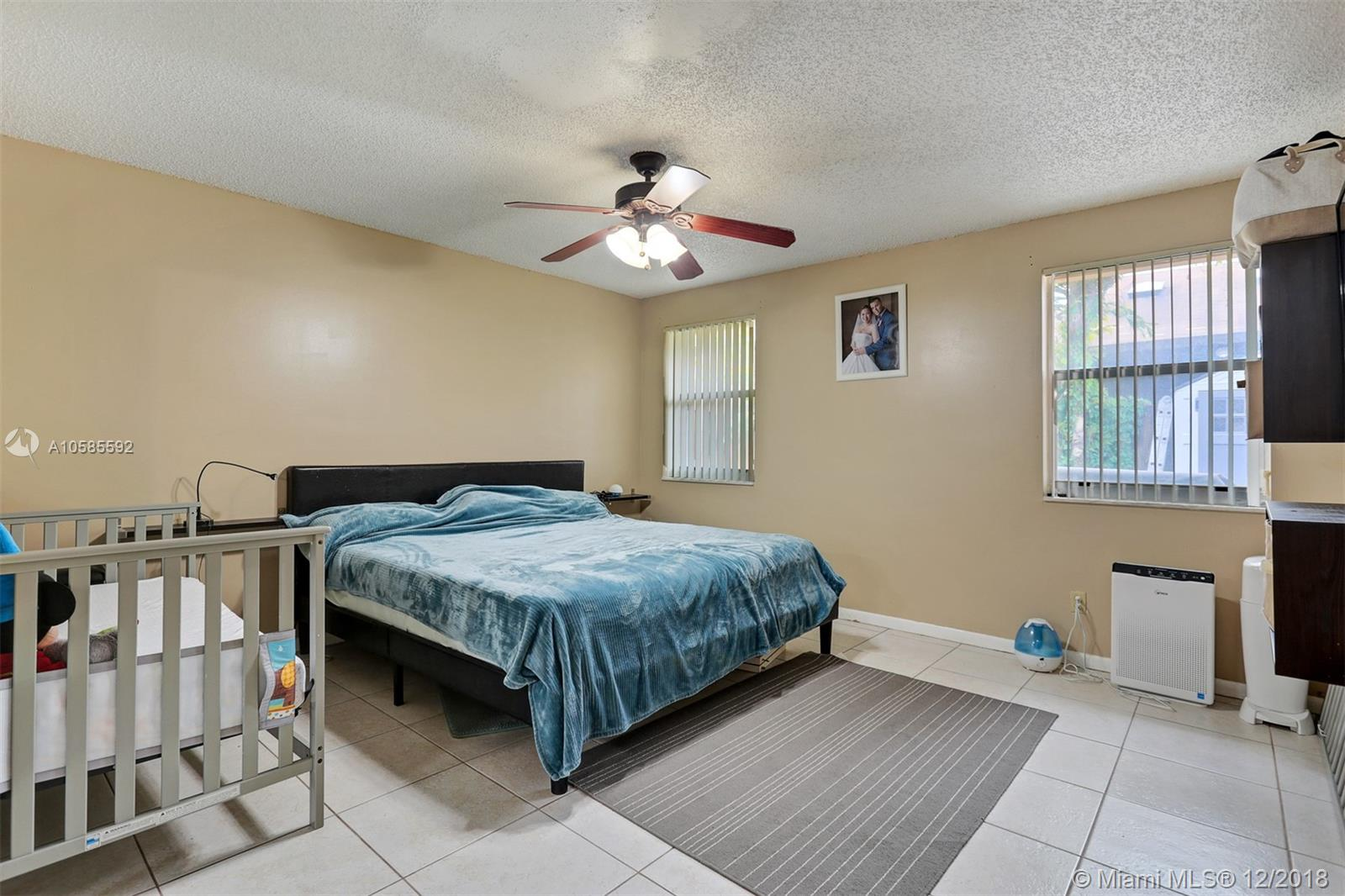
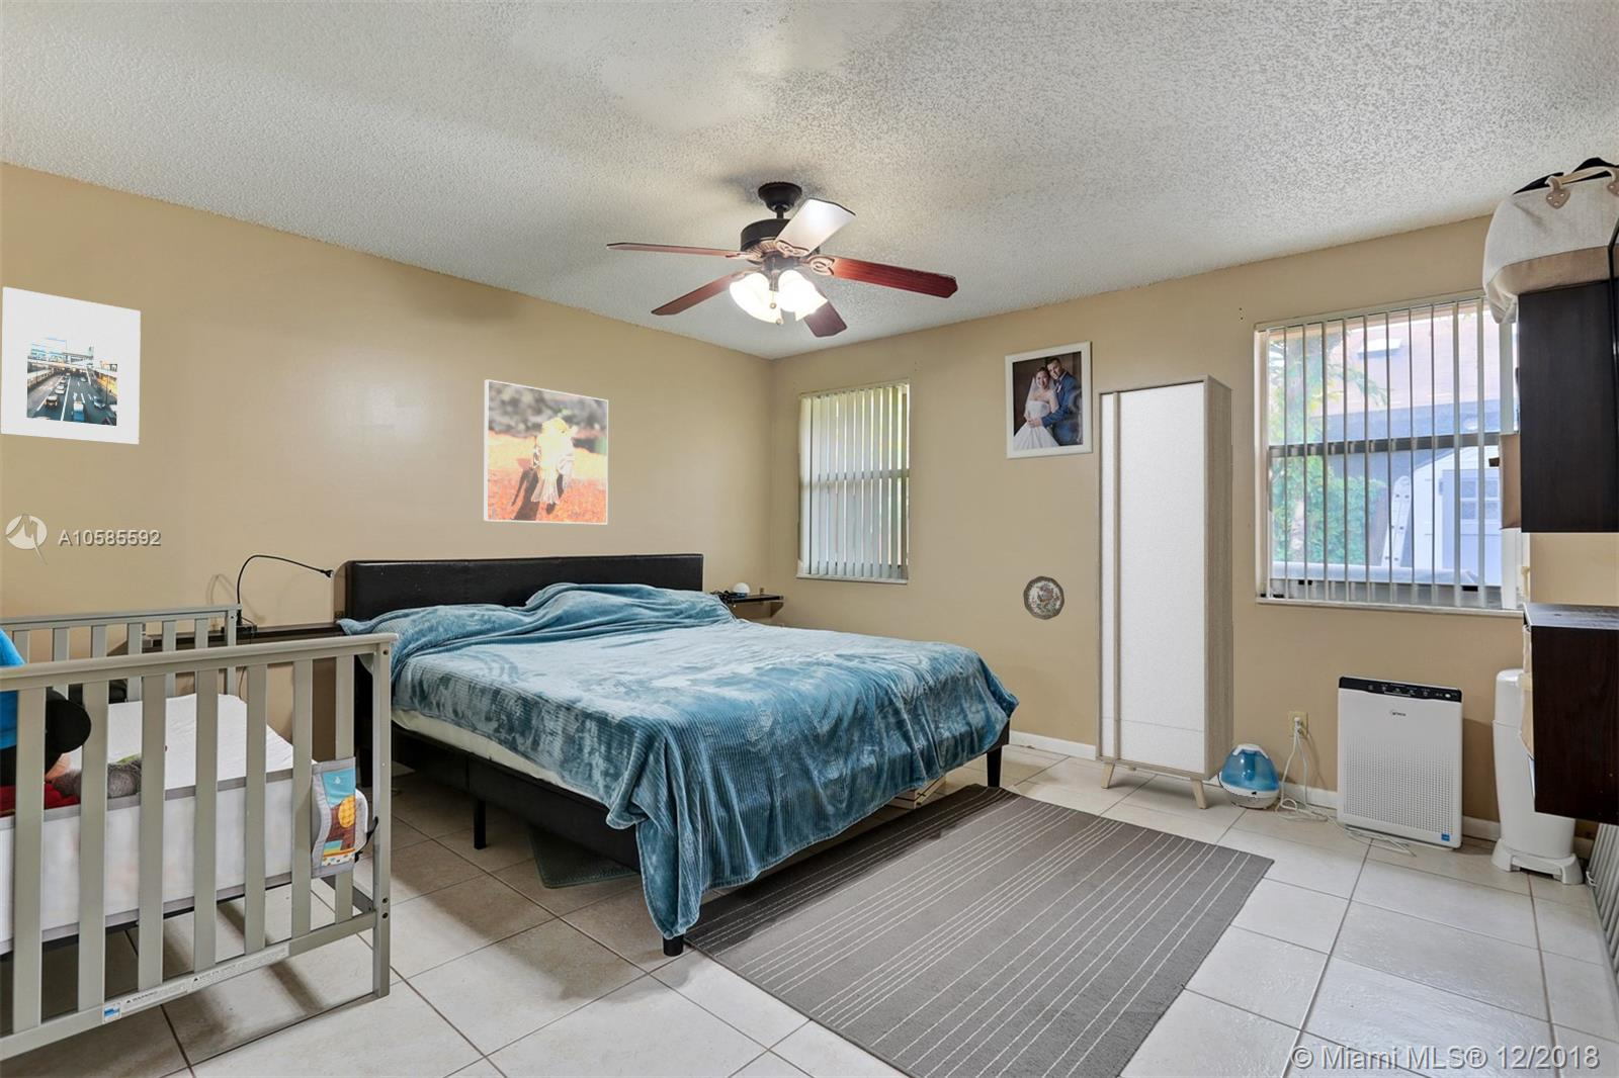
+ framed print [0,286,142,446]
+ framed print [483,378,609,525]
+ cabinet [1094,373,1235,810]
+ decorative plate [1022,575,1065,621]
